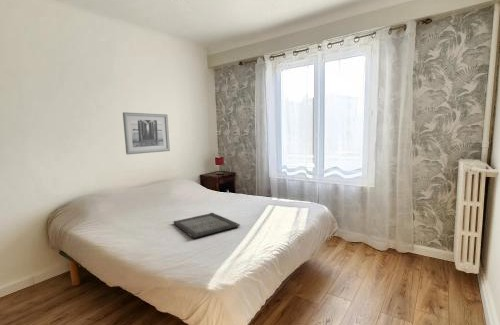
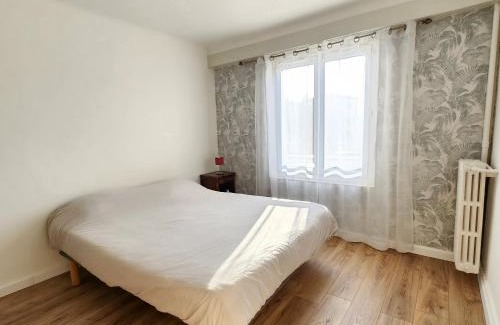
- wall art [122,111,171,155]
- serving tray [172,212,241,239]
